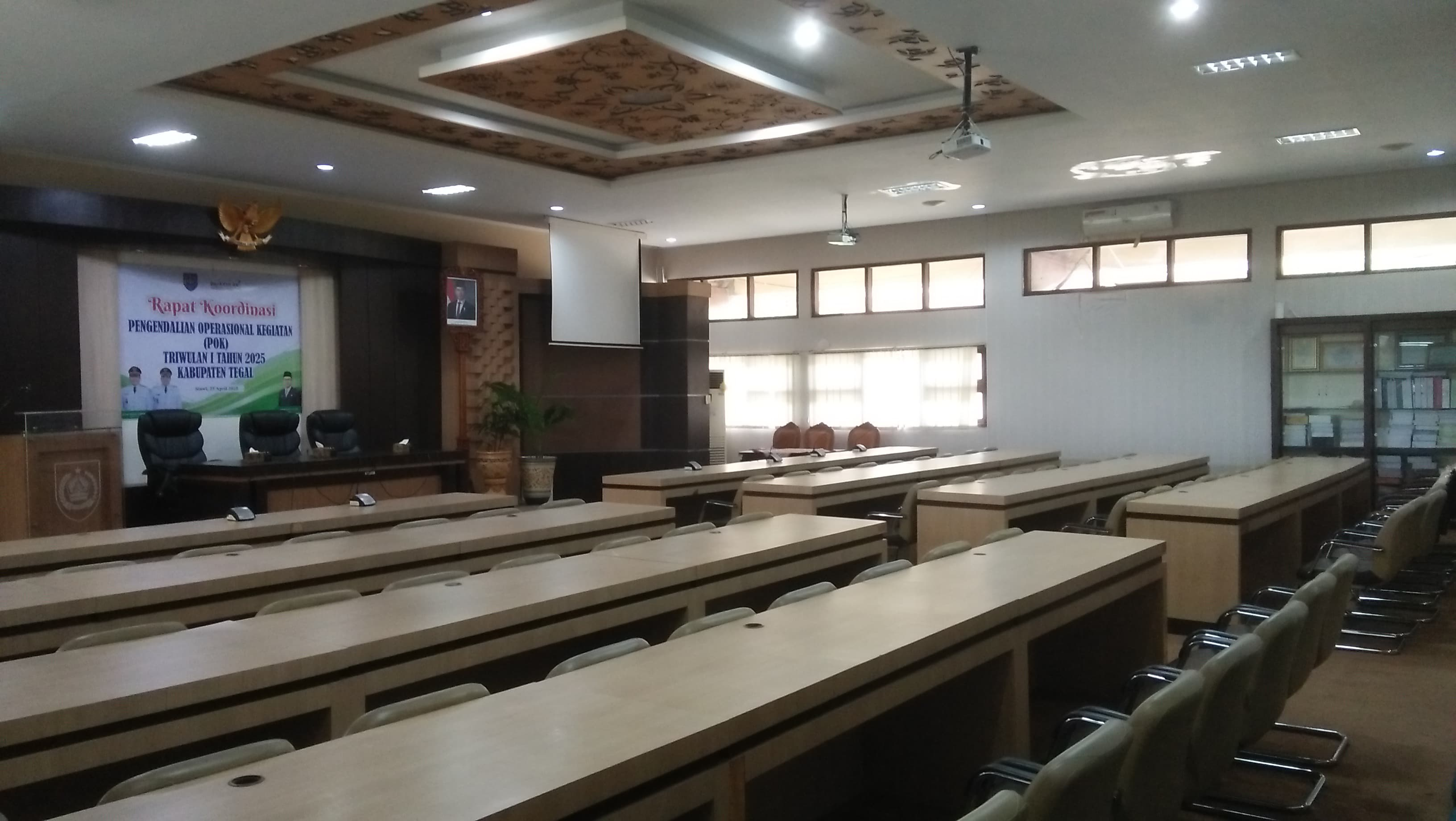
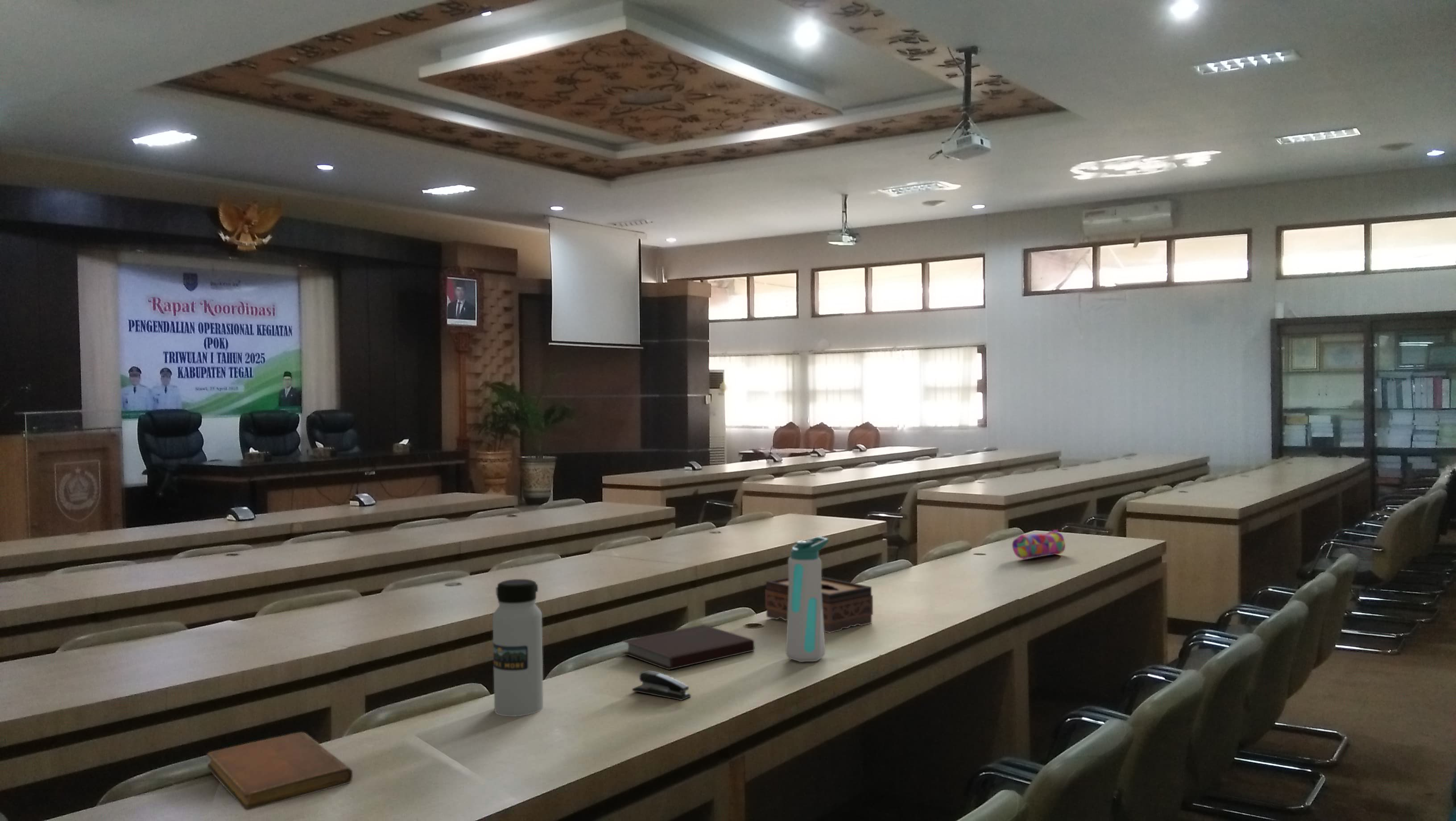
+ notebook [206,732,353,811]
+ water bottle [786,536,829,663]
+ pencil case [1012,530,1066,560]
+ notebook [621,624,755,670]
+ stapler [632,670,691,701]
+ water bottle [492,579,544,717]
+ tissue box [765,576,873,634]
